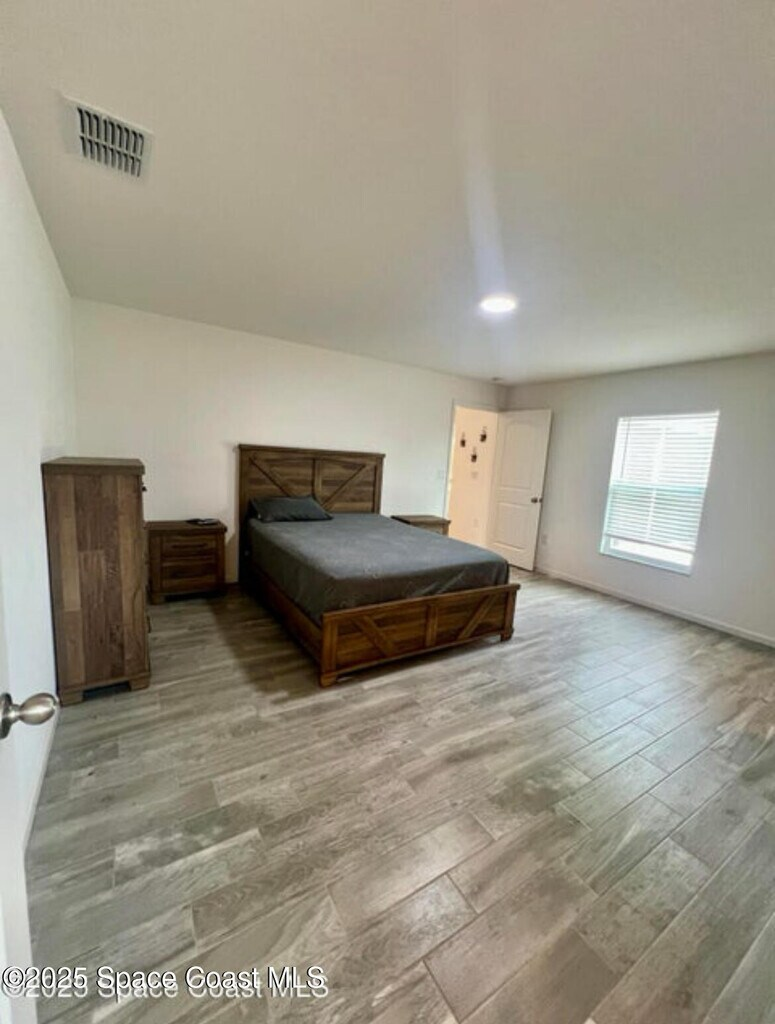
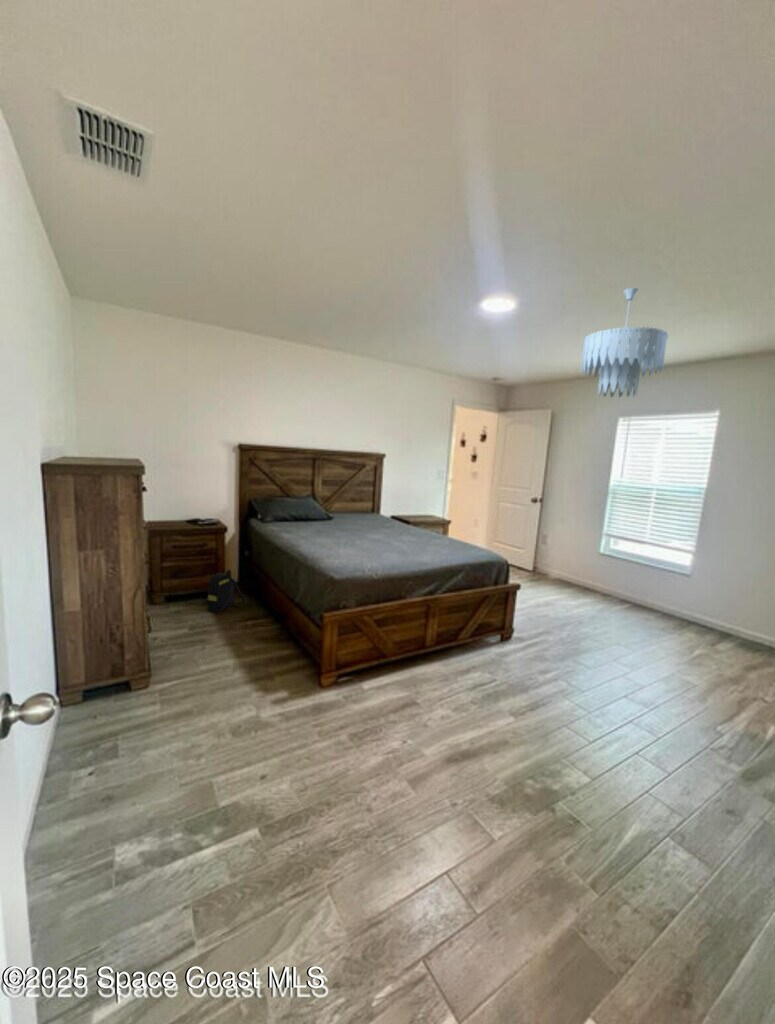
+ ceiling light fixture [580,287,669,399]
+ backpack [205,569,247,613]
